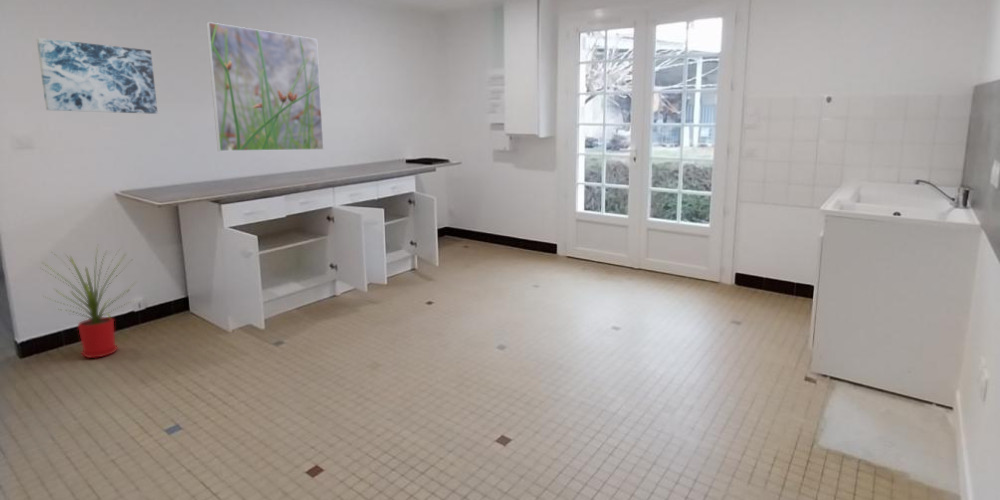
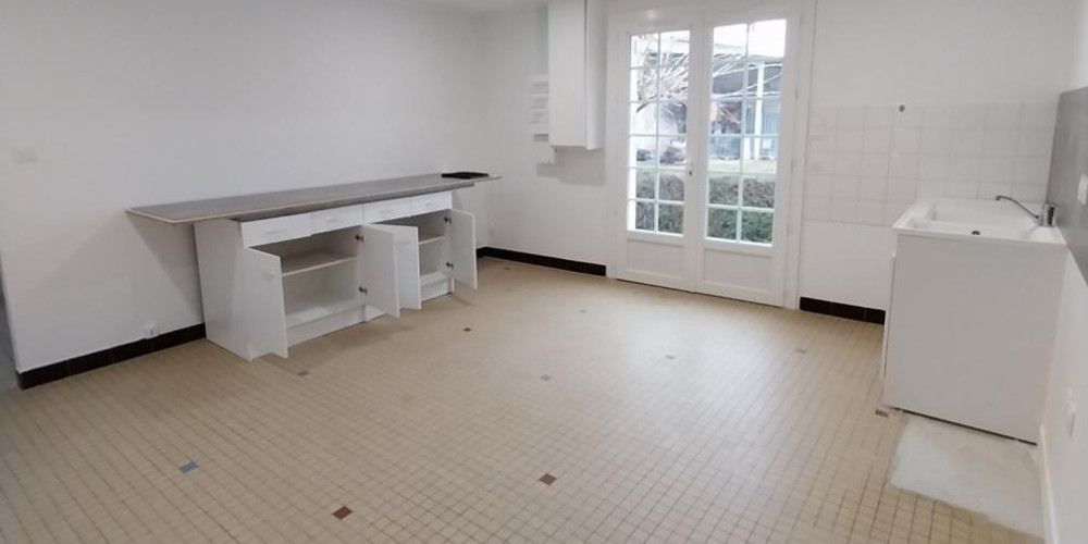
- house plant [38,244,143,359]
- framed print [205,21,325,152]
- wall art [35,37,159,115]
